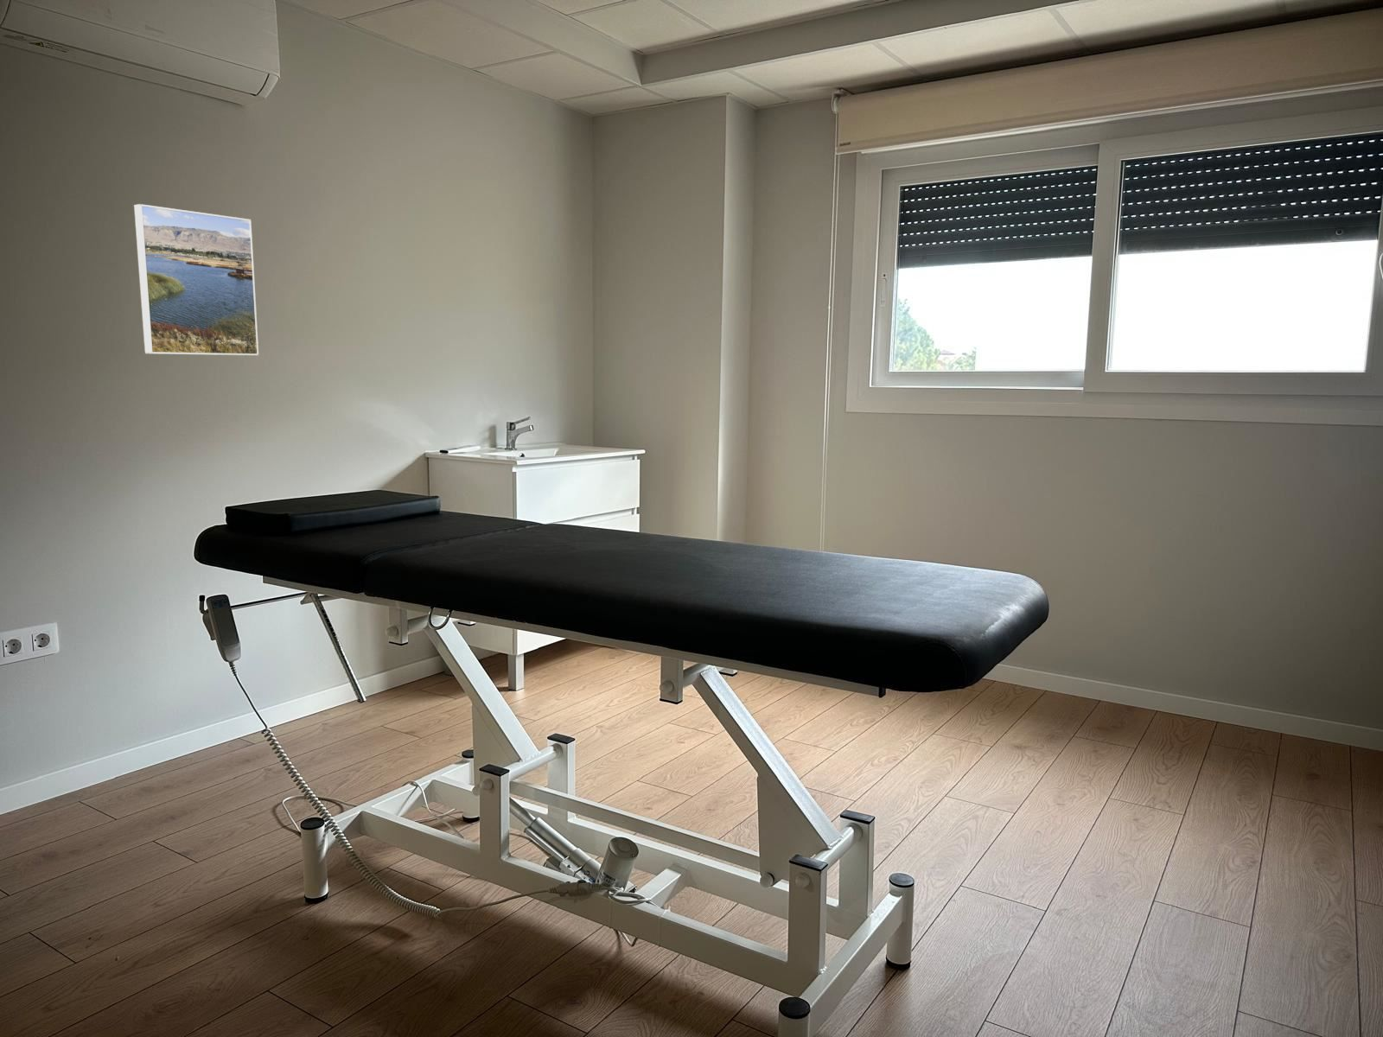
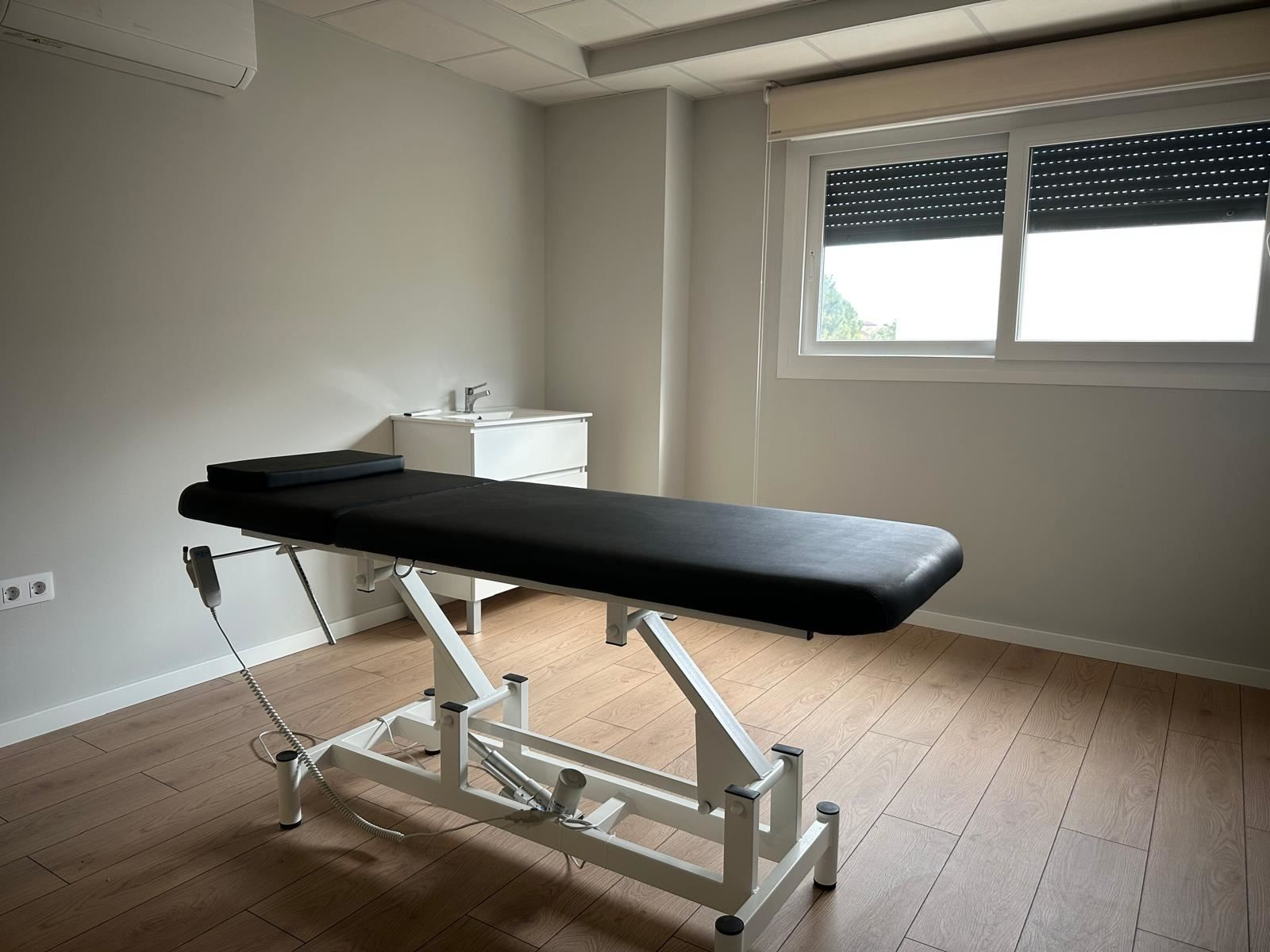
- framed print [133,203,259,356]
